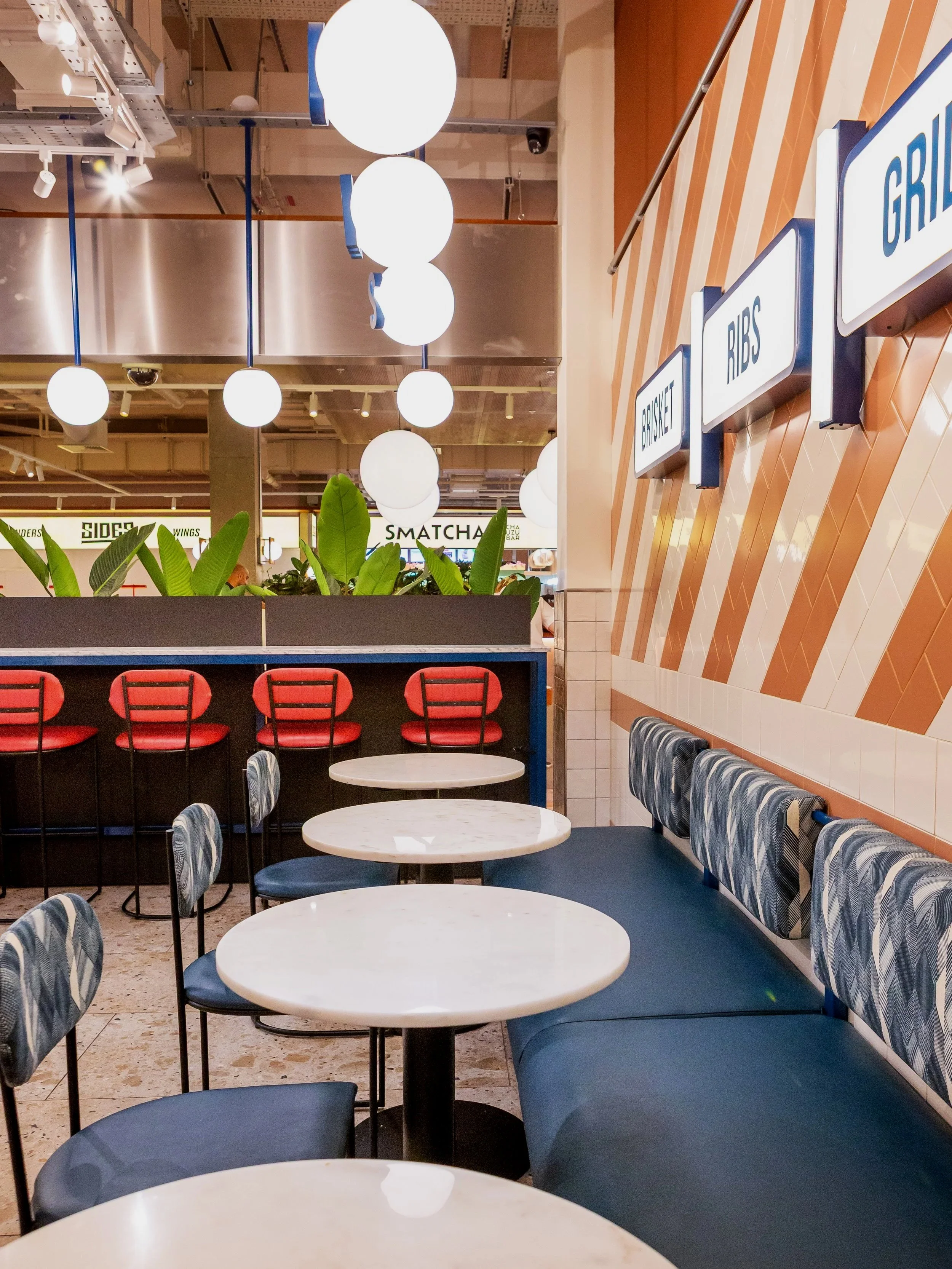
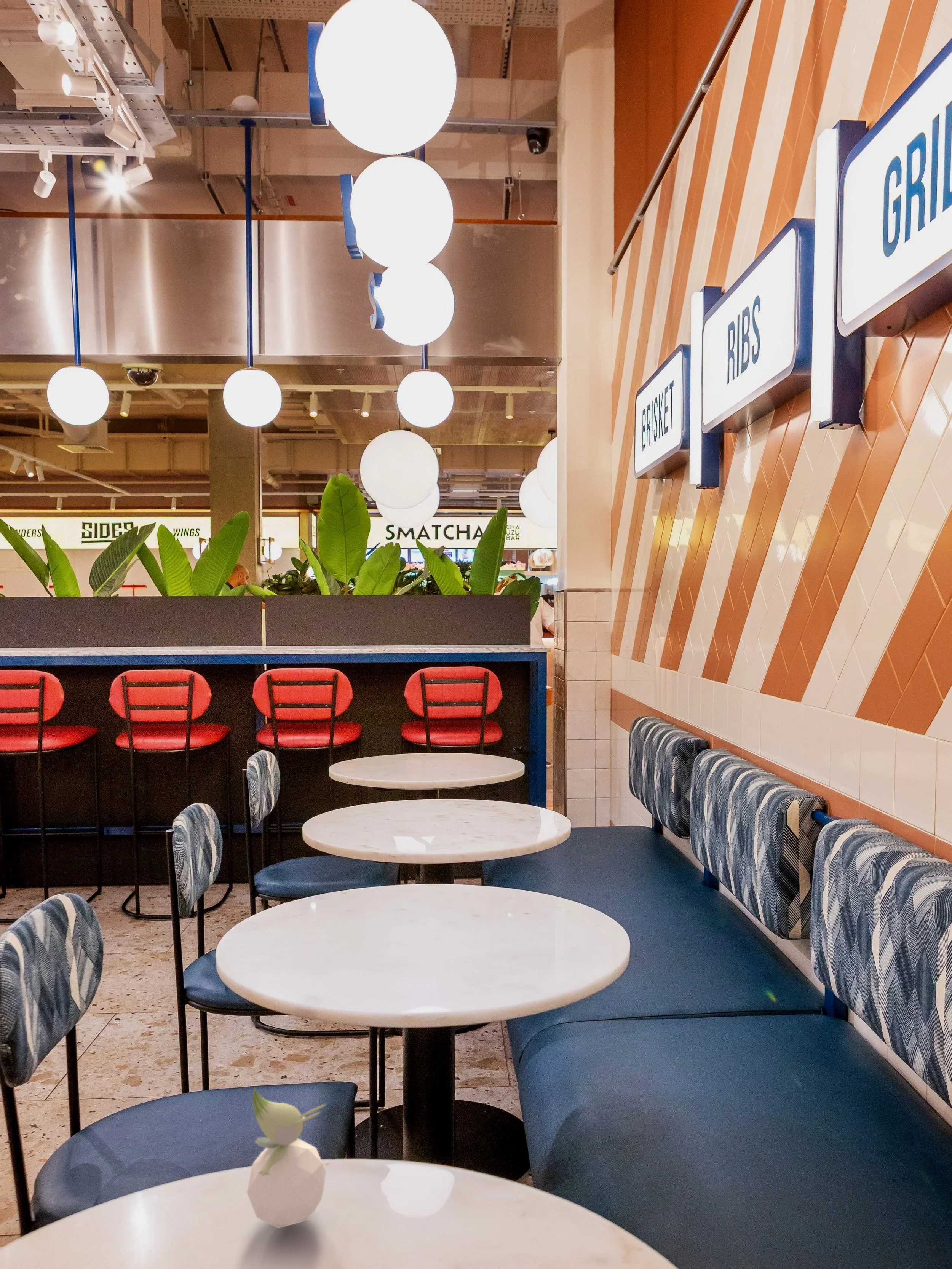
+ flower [246,1087,335,1229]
